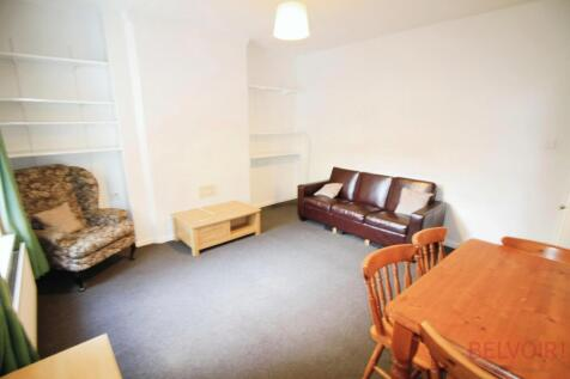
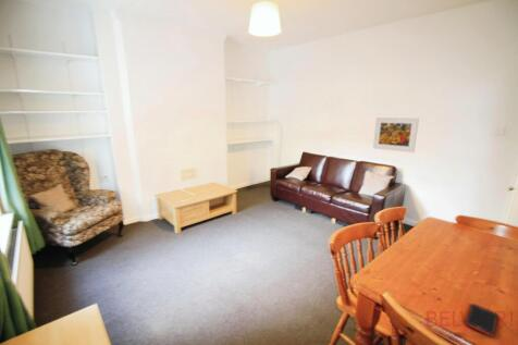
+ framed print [372,116,420,153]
+ cell phone [465,303,499,338]
